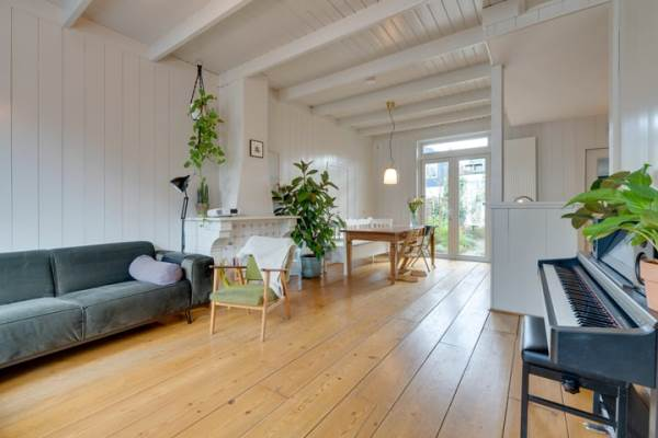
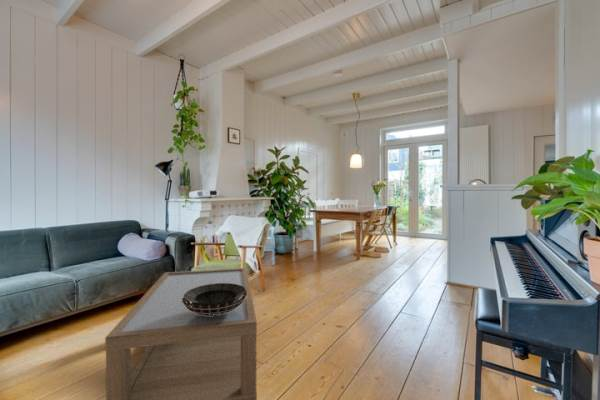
+ coffee table [104,267,258,400]
+ decorative bowl [181,283,247,316]
